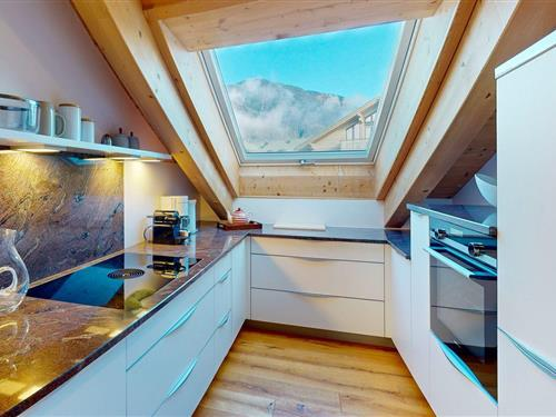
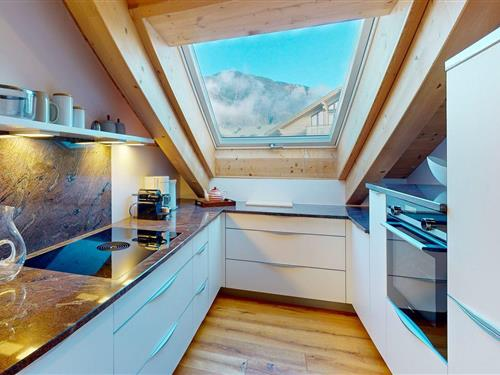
- fruit [123,287,157,311]
